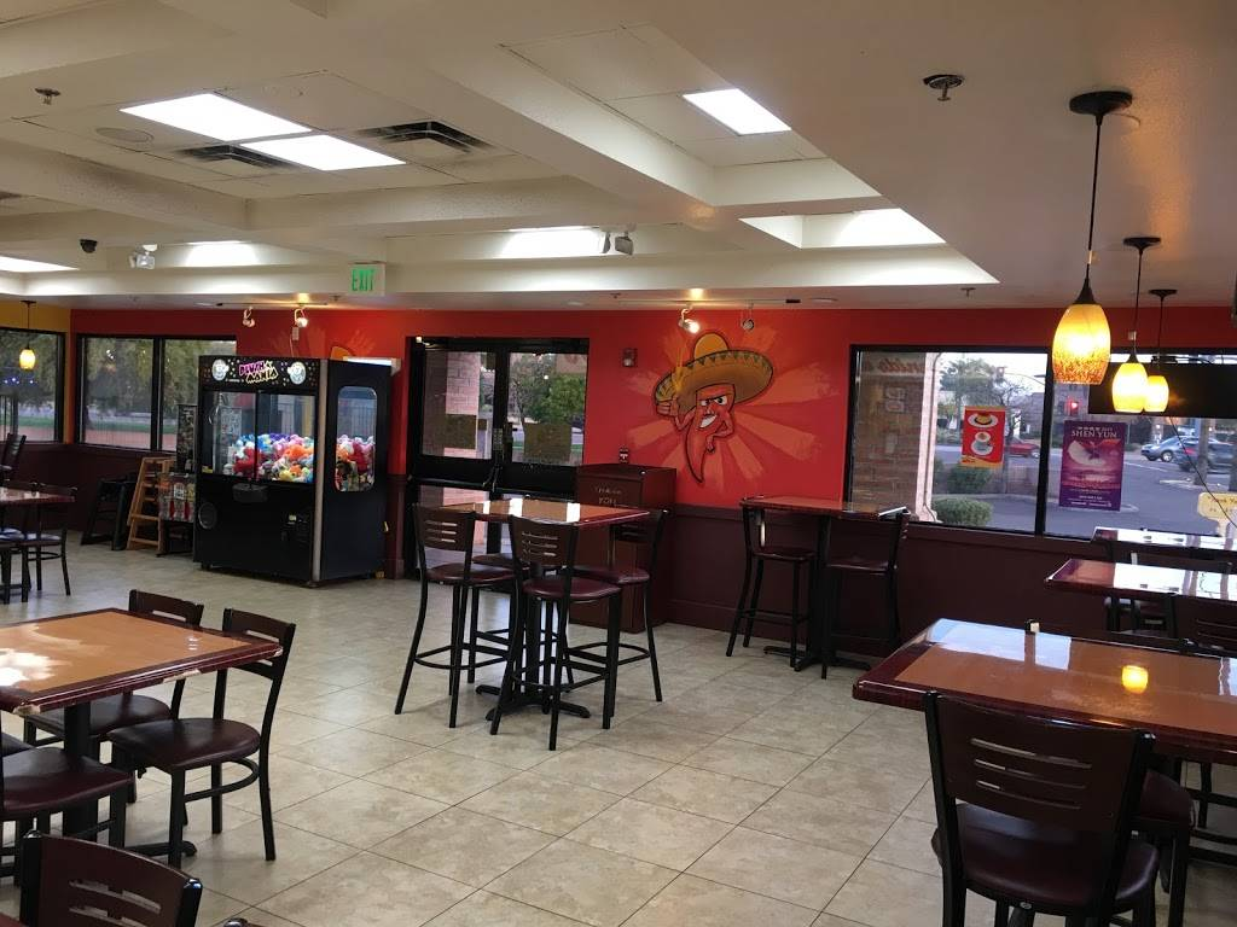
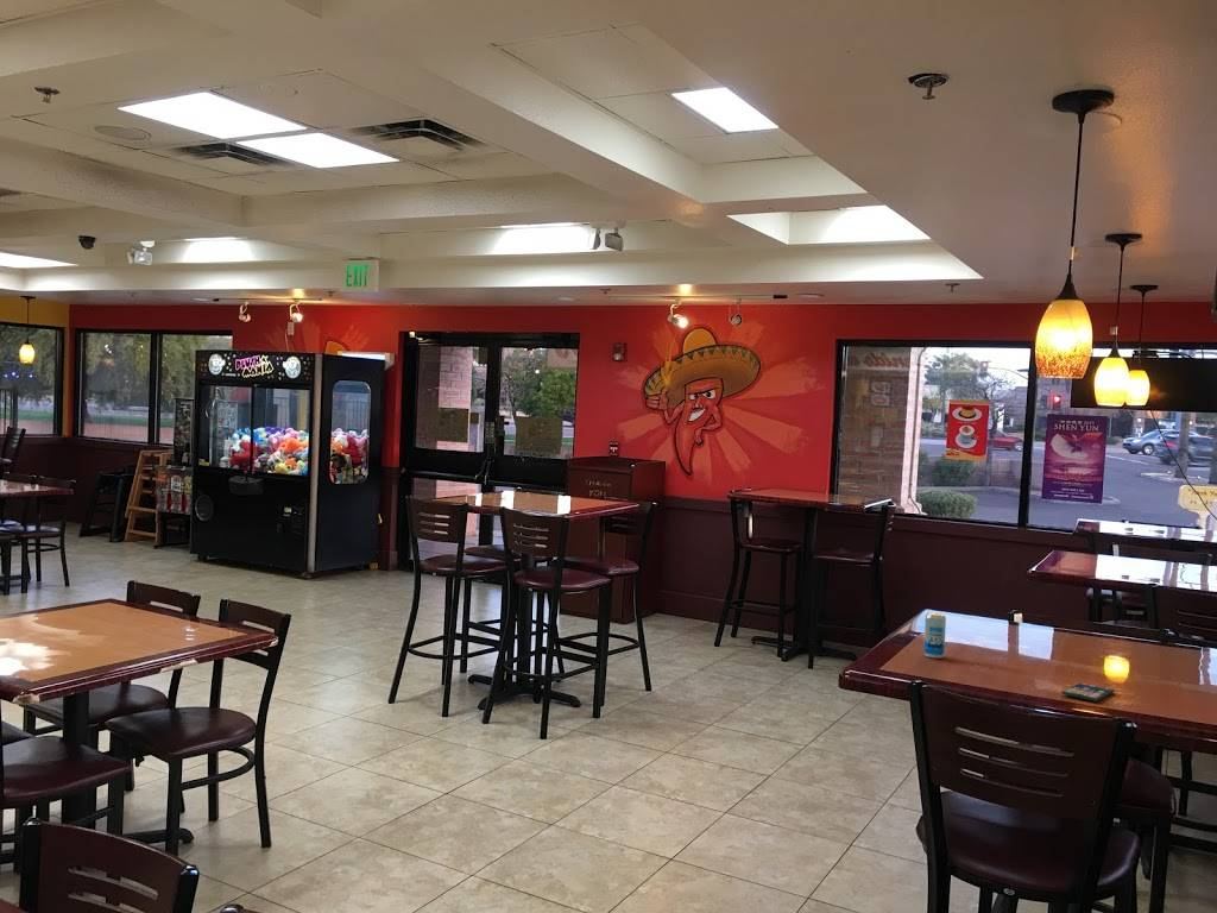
+ smartphone [1060,681,1116,703]
+ beverage can [922,611,947,659]
